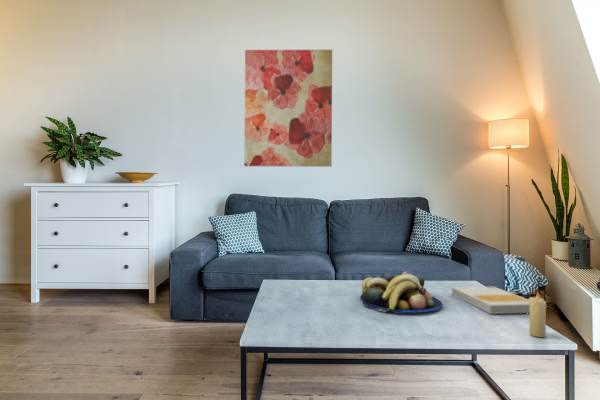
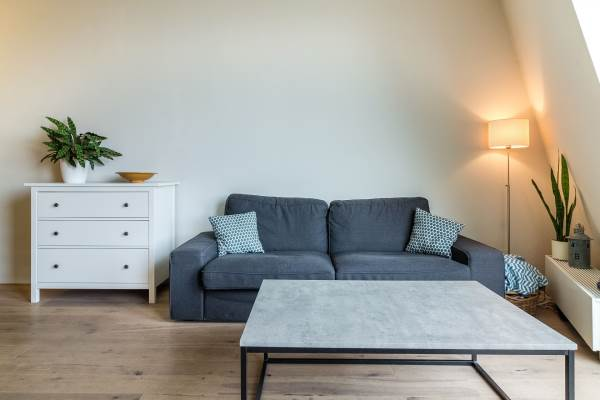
- wall art [243,49,333,168]
- book [451,286,530,315]
- candle [528,290,547,338]
- fruit bowl [359,269,444,314]
